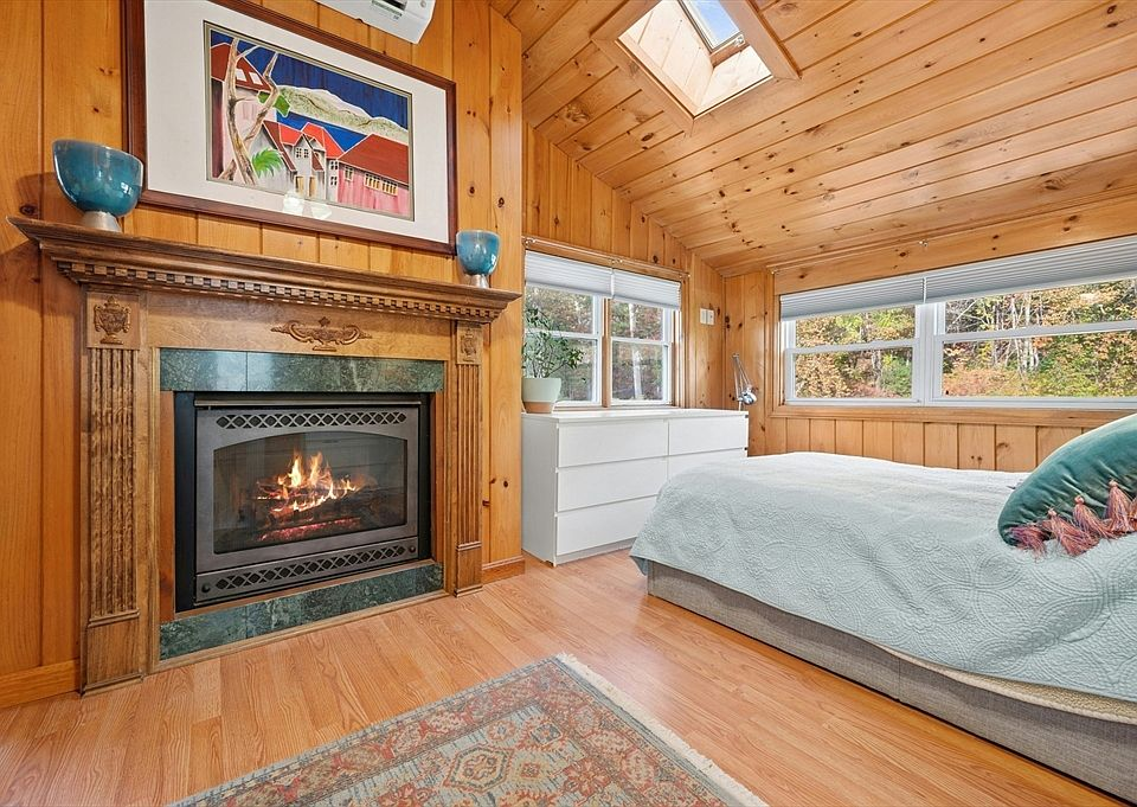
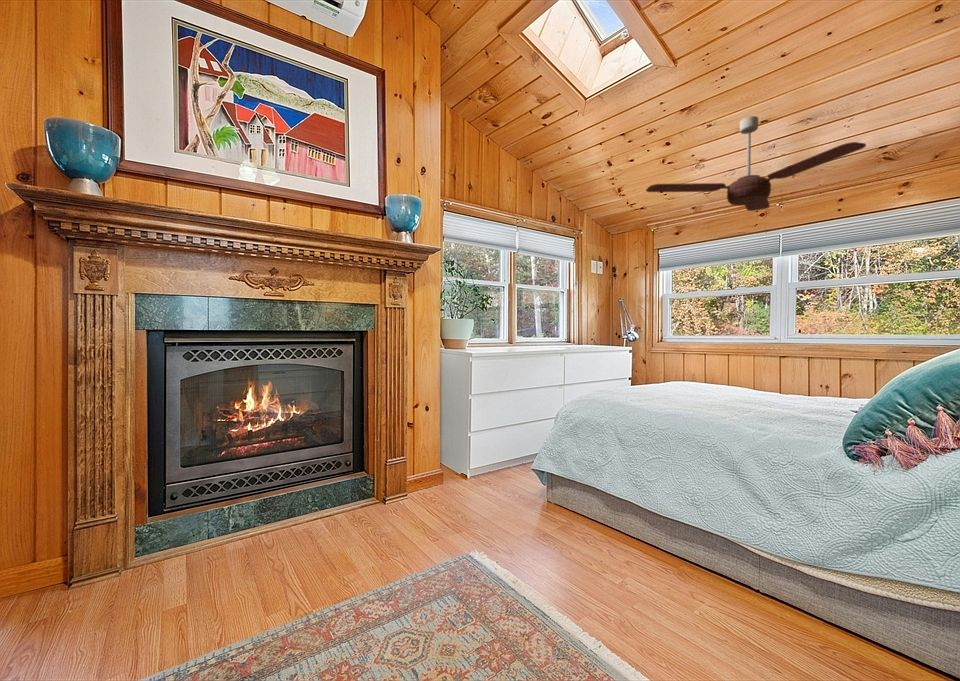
+ ceiling fan [645,115,867,212]
